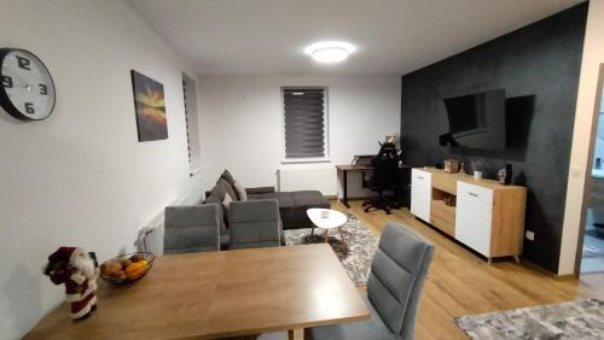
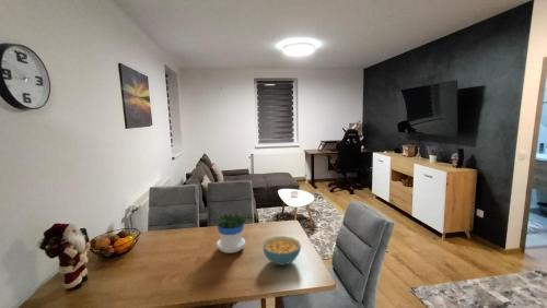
+ flowerpot [214,213,247,254]
+ cereal bowl [261,235,302,266]
